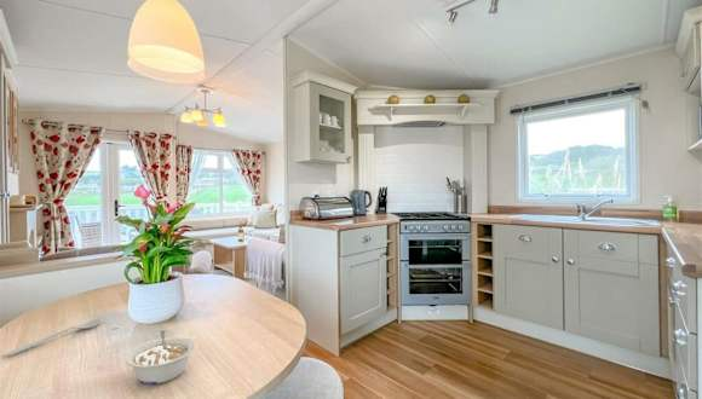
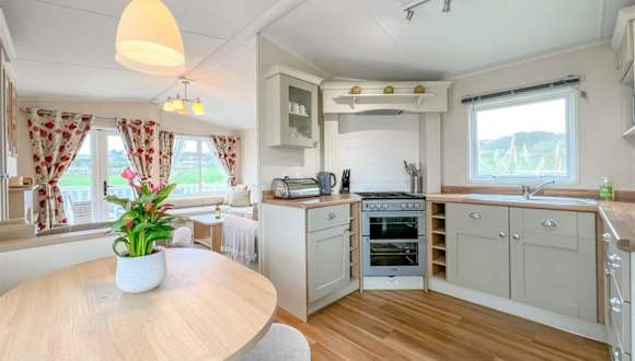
- legume [123,328,196,386]
- spoon [0,317,103,358]
